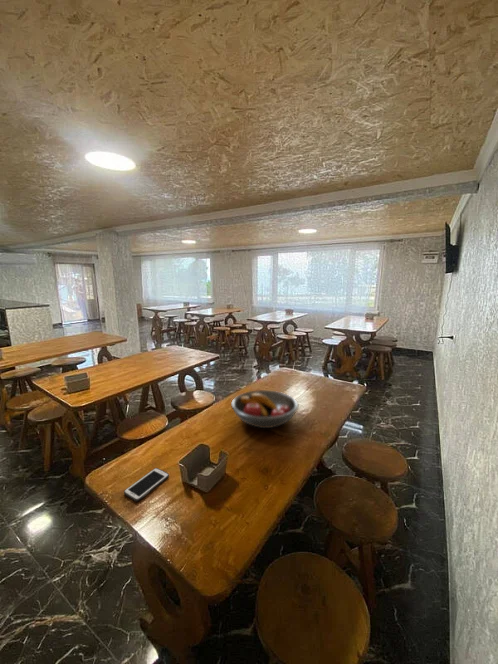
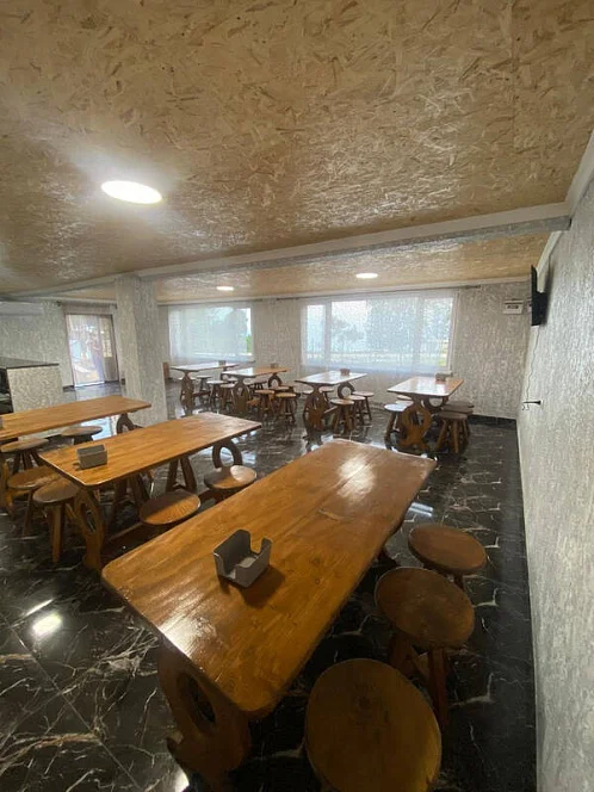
- fruit bowl [230,389,299,429]
- cell phone [123,467,170,502]
